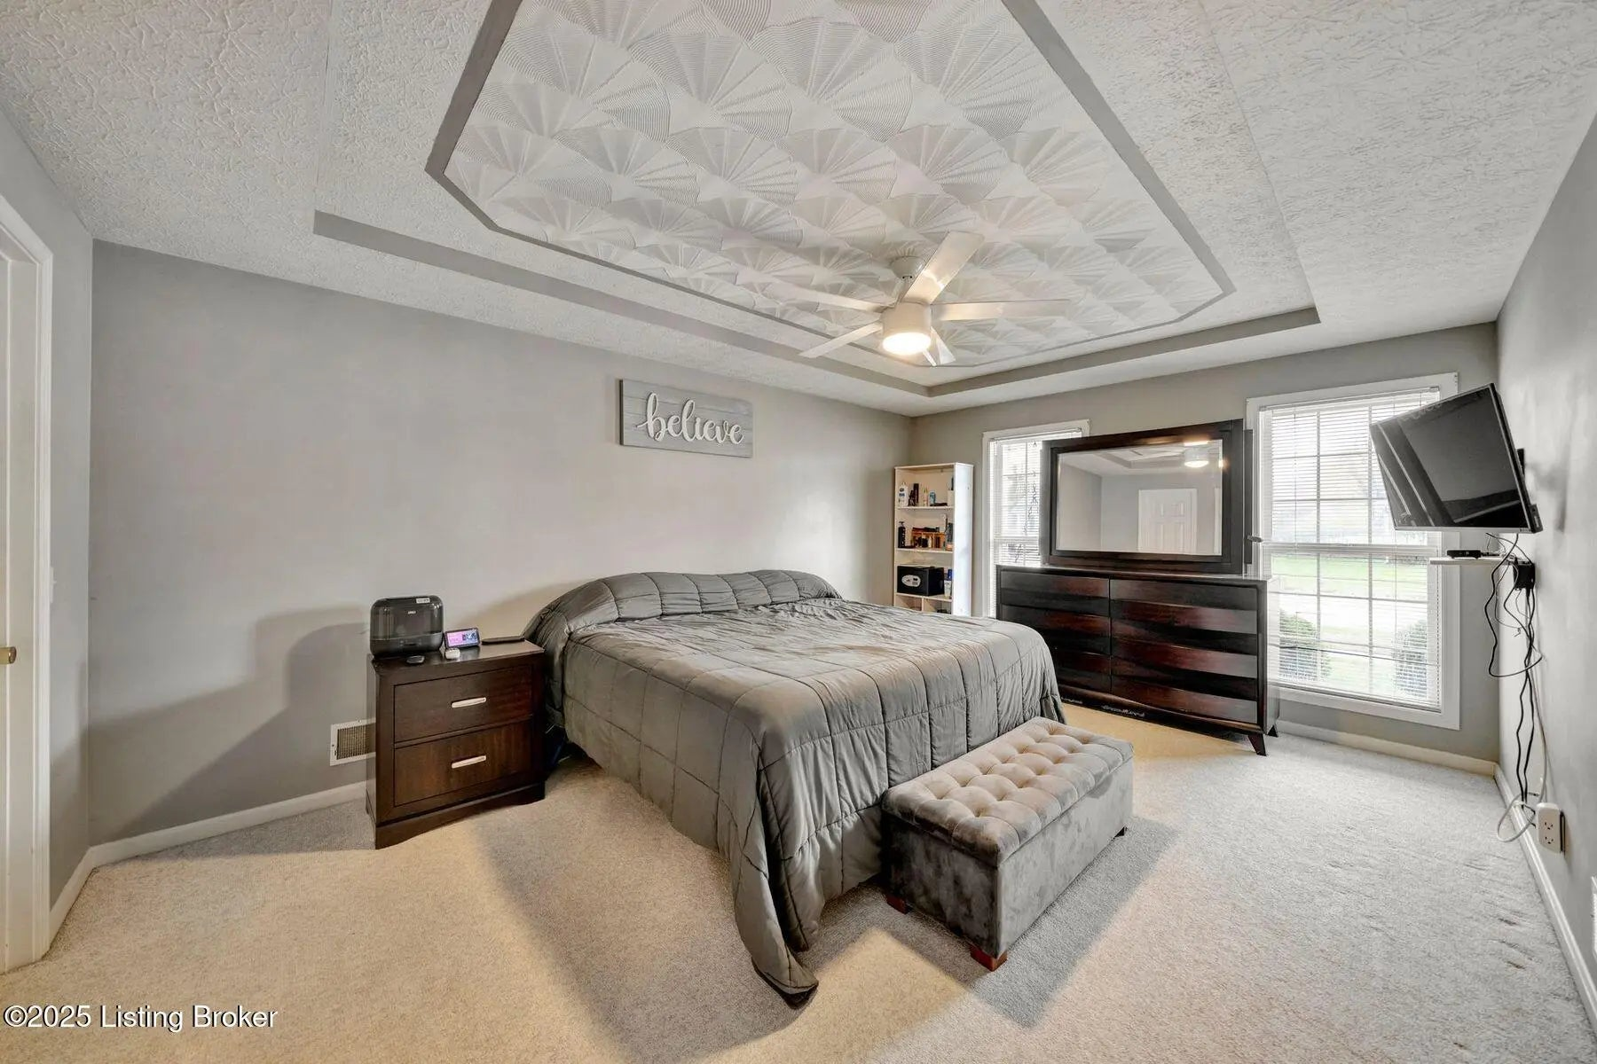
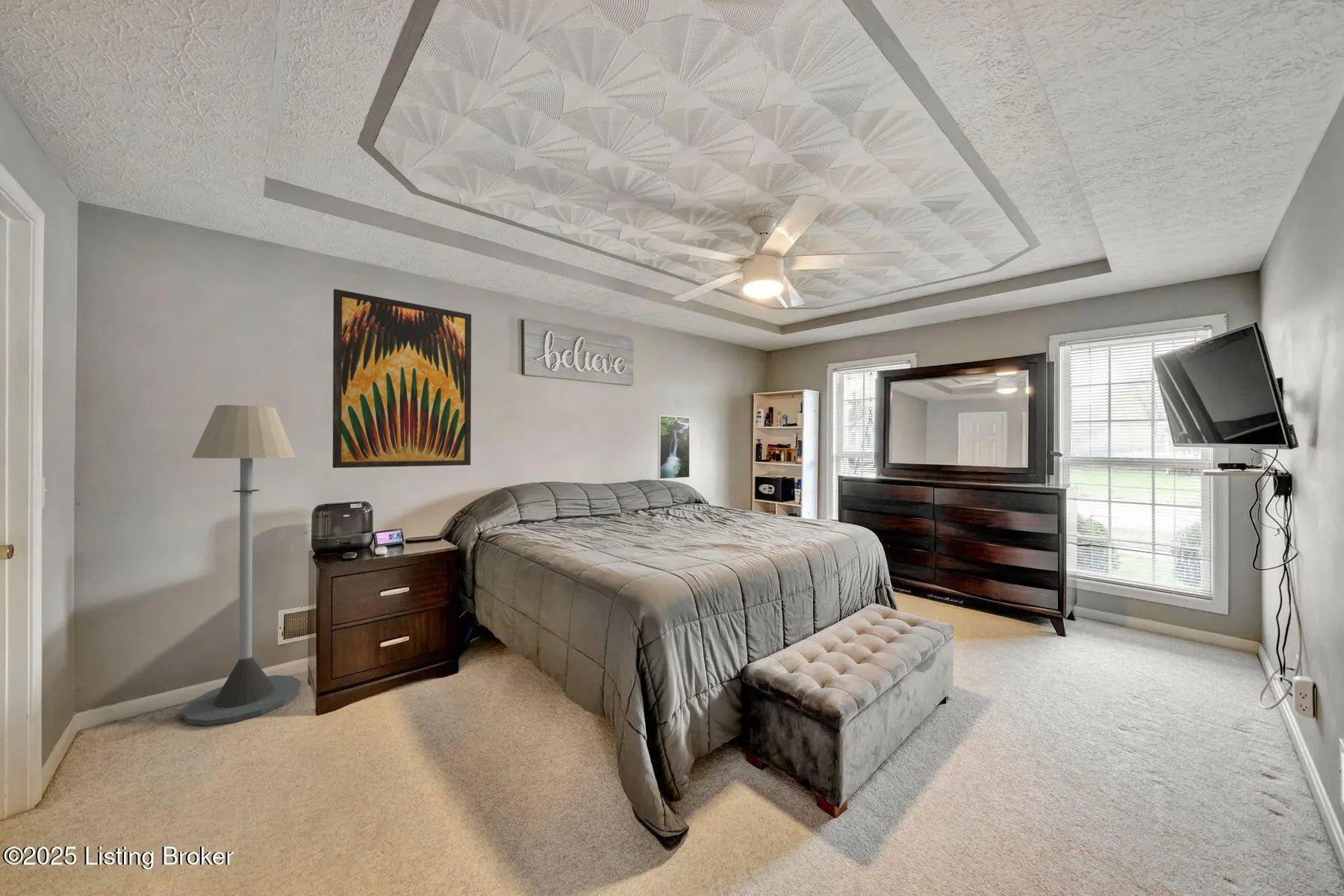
+ floor lamp [181,405,302,727]
+ wall art [332,288,472,469]
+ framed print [657,415,691,480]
